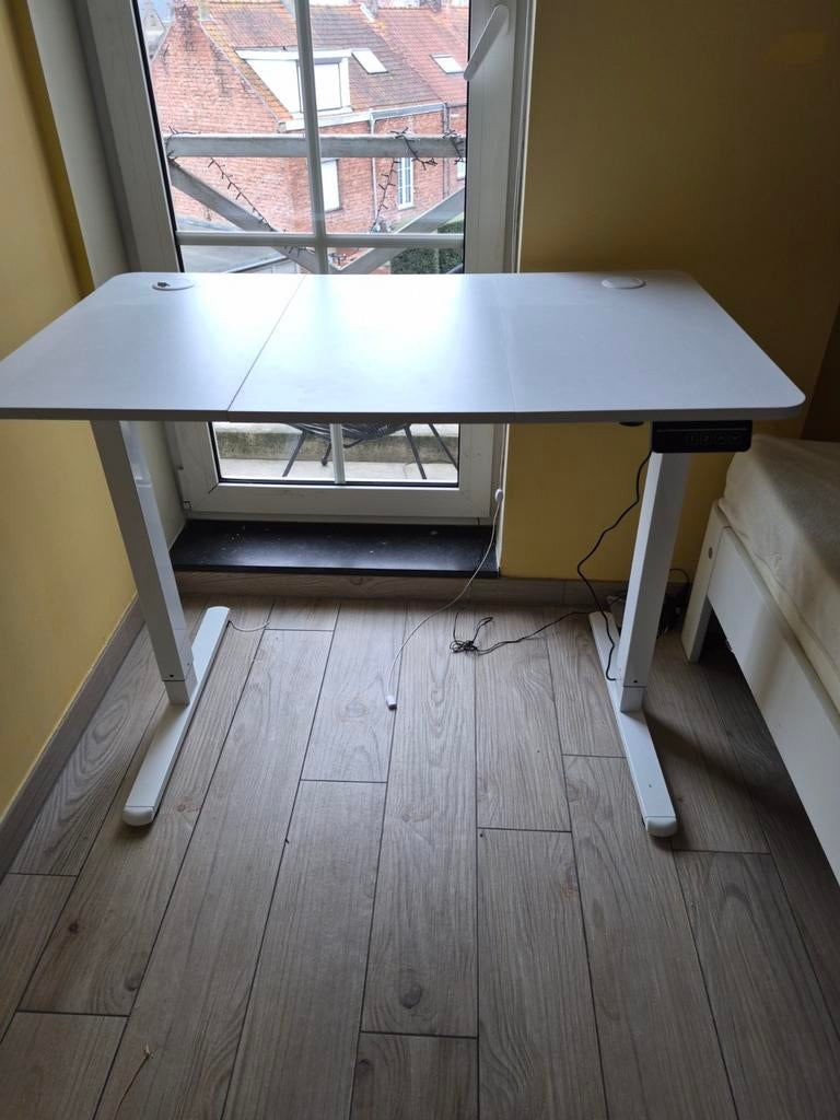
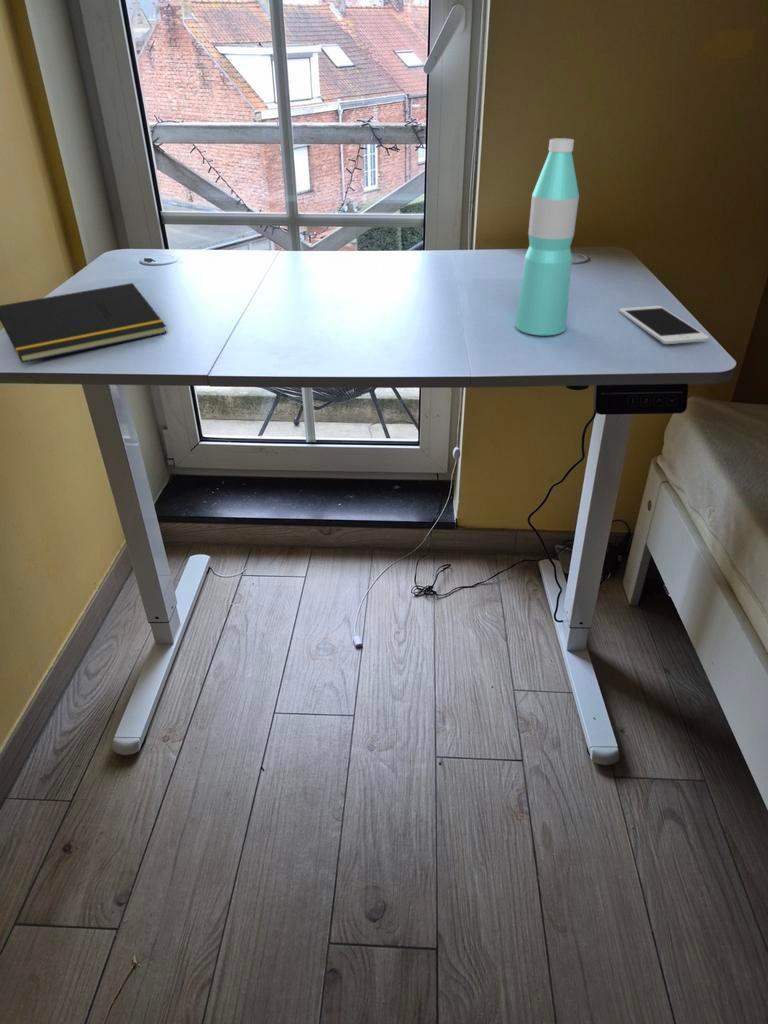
+ notepad [0,282,168,364]
+ water bottle [514,137,580,336]
+ cell phone [618,305,710,345]
